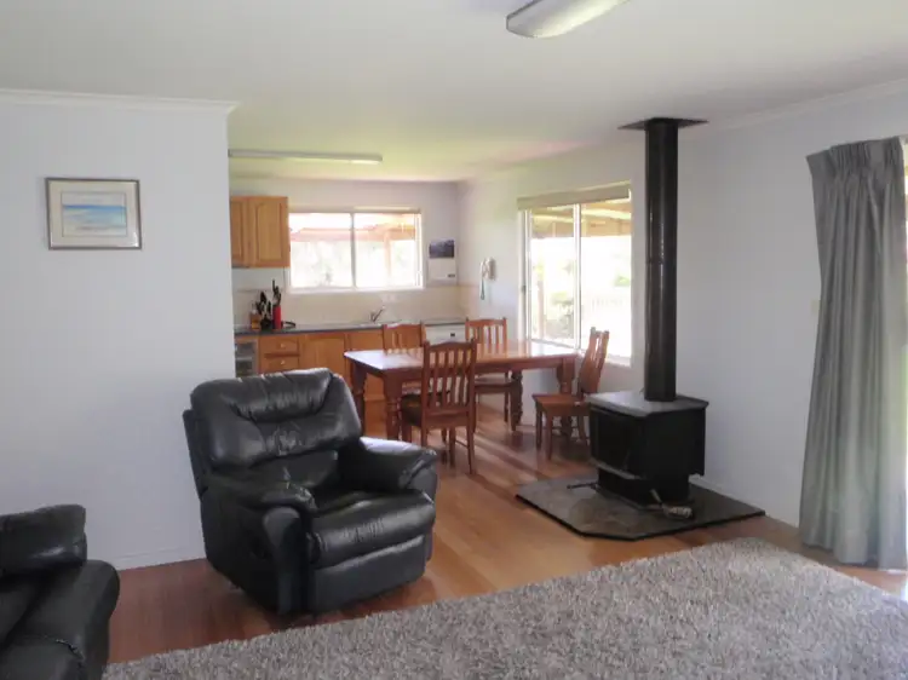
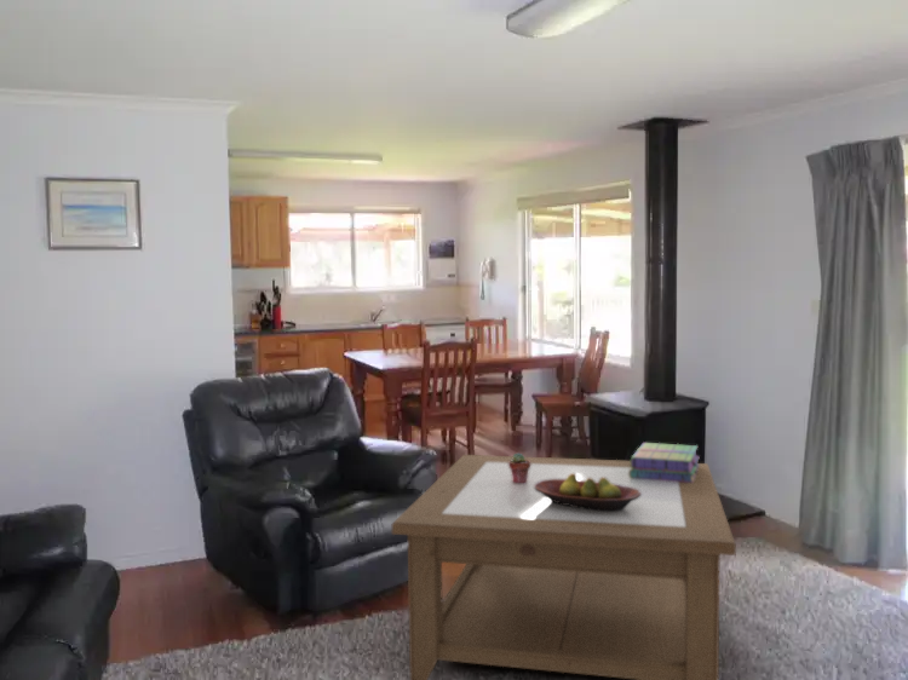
+ potted succulent [508,451,531,484]
+ coffee table [391,454,737,680]
+ stack of books [628,442,701,483]
+ fruit bowl [534,473,642,512]
